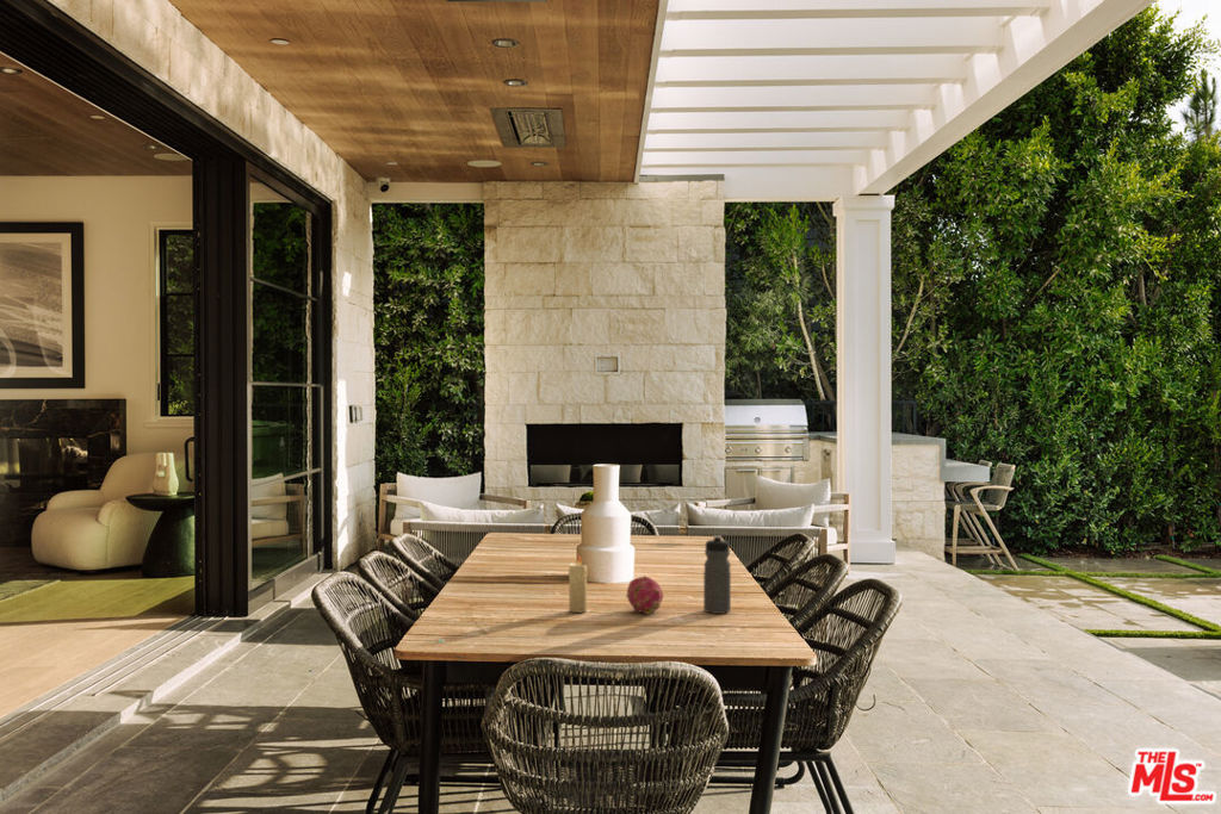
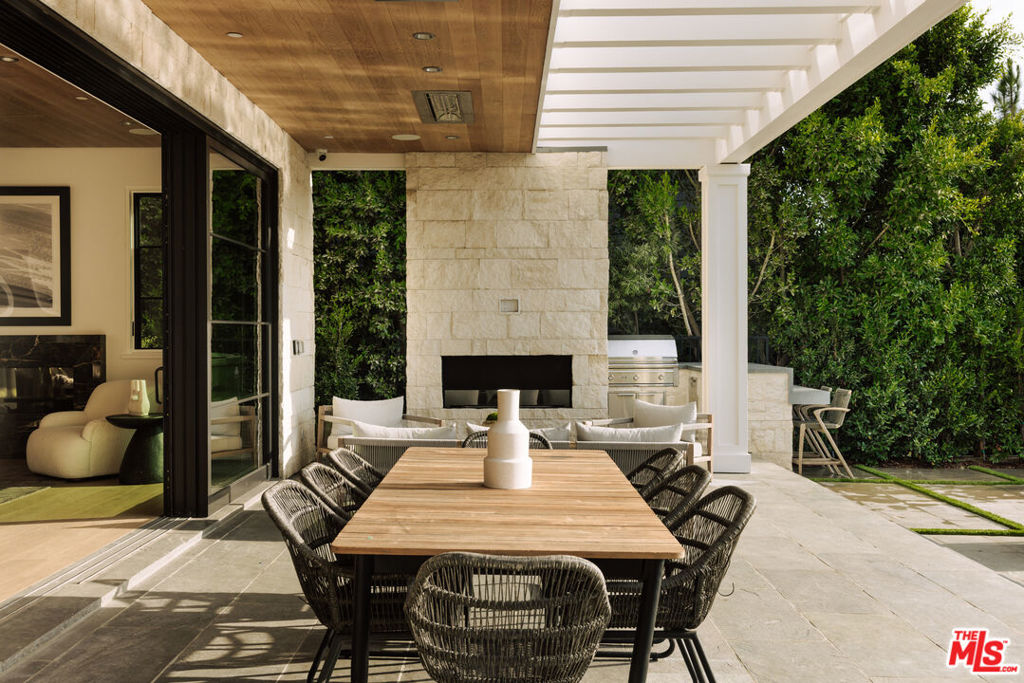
- candle [568,553,589,614]
- fruit [625,574,664,616]
- water bottle [702,534,732,615]
